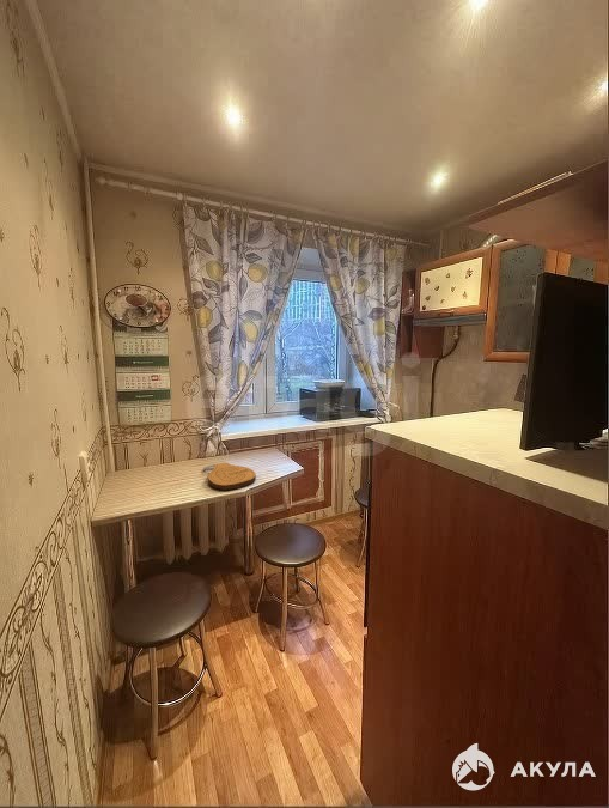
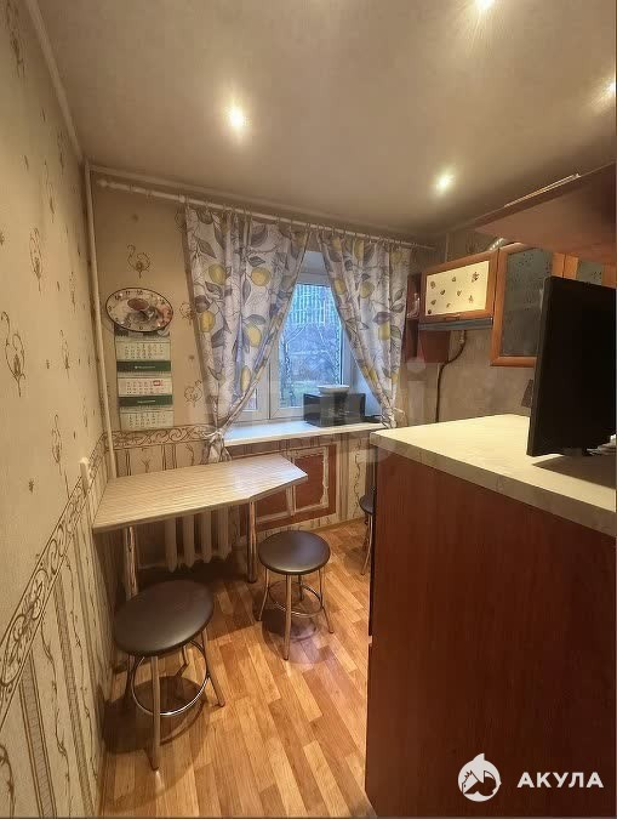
- key chain [203,462,257,491]
